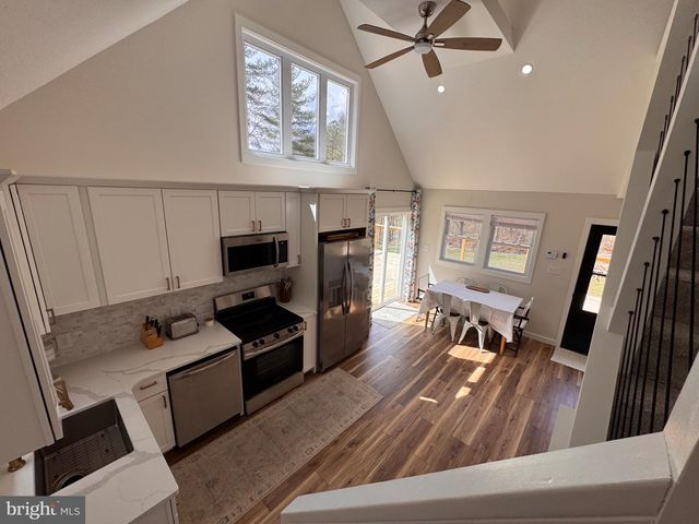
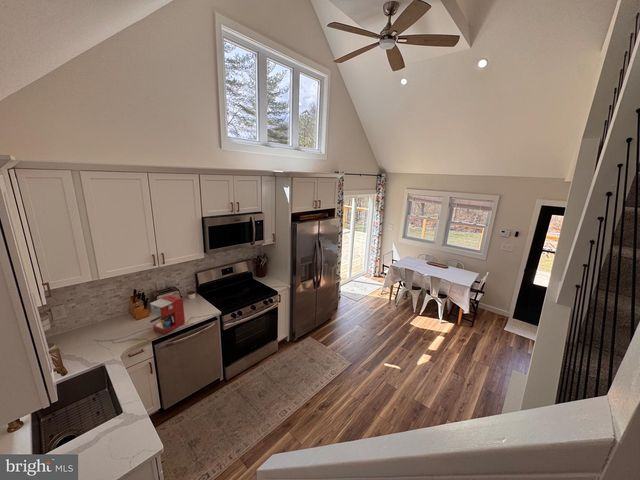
+ coffee maker [149,294,186,335]
